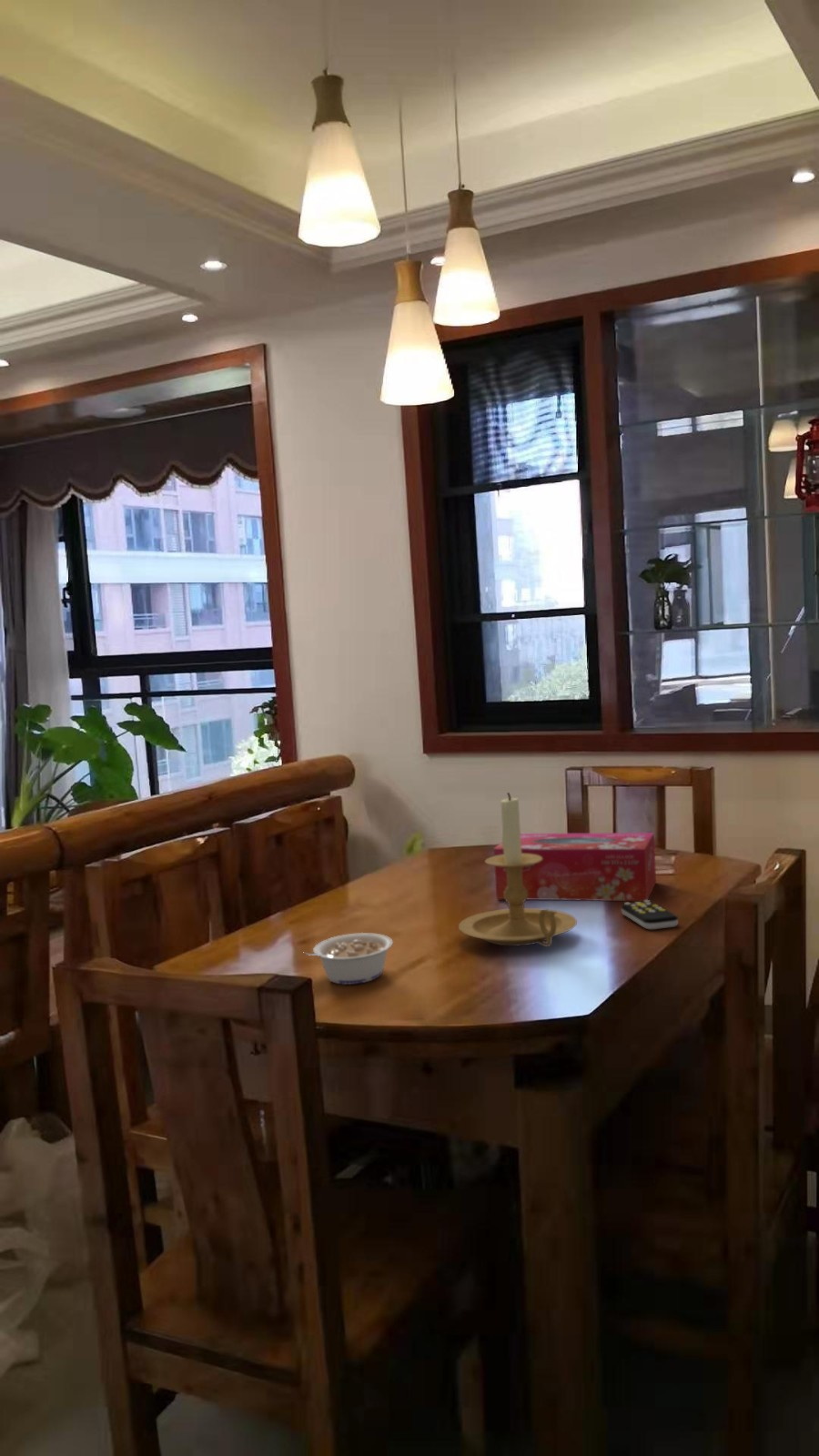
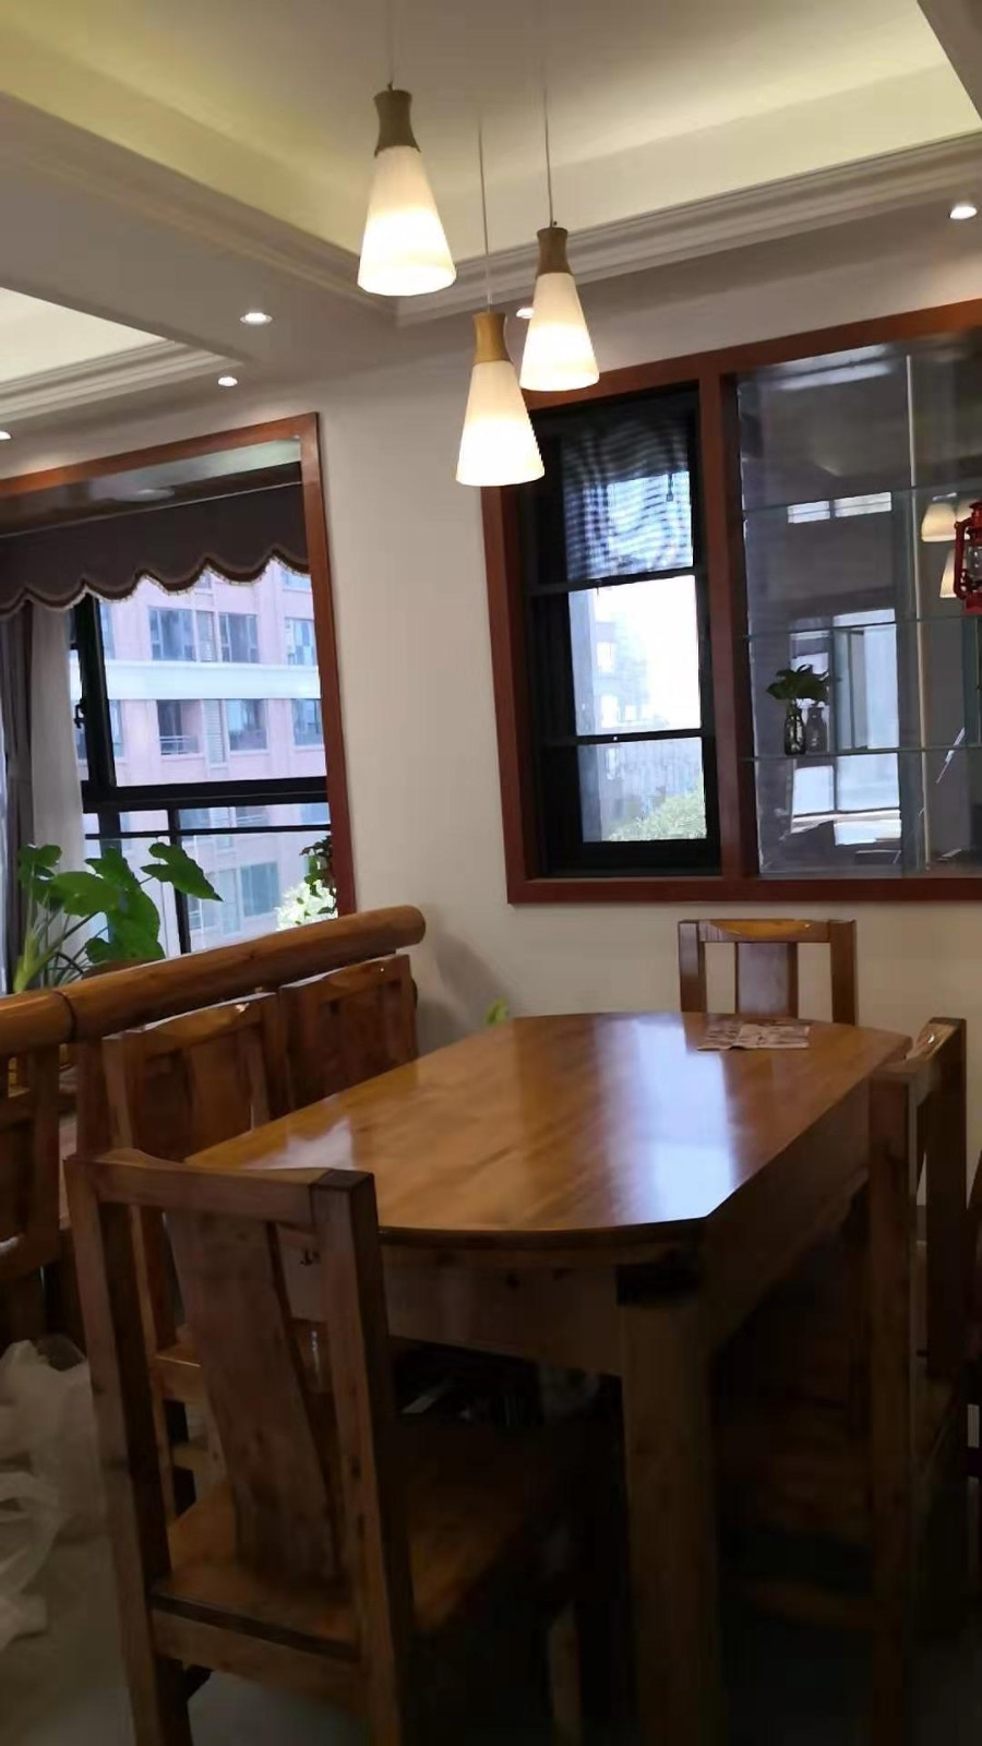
- candle holder [458,792,578,947]
- remote control [621,899,679,930]
- legume [303,932,394,986]
- tissue box [492,832,657,902]
